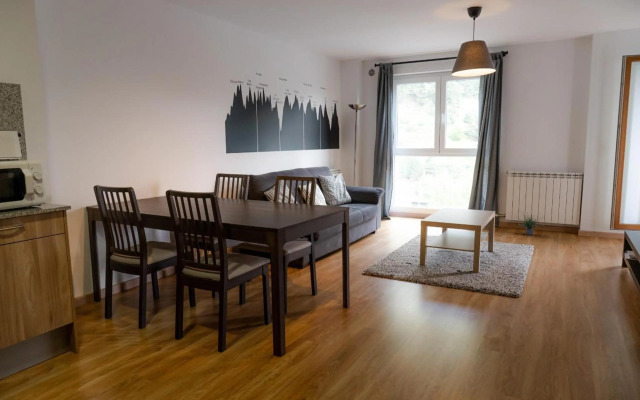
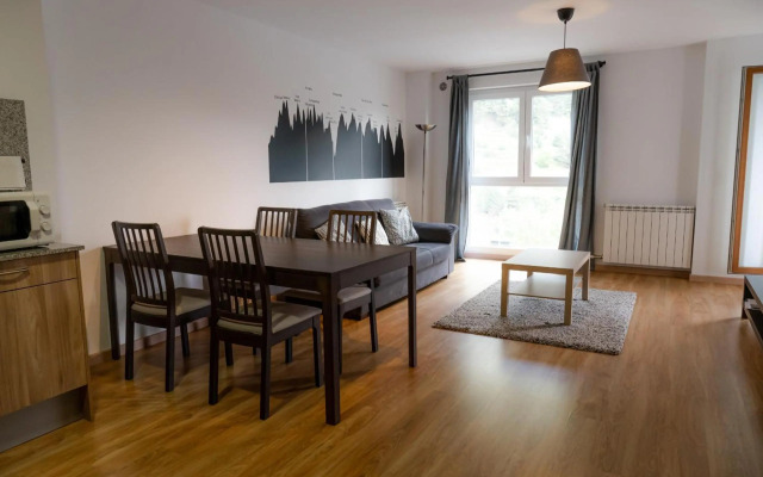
- potted plant [515,211,546,236]
